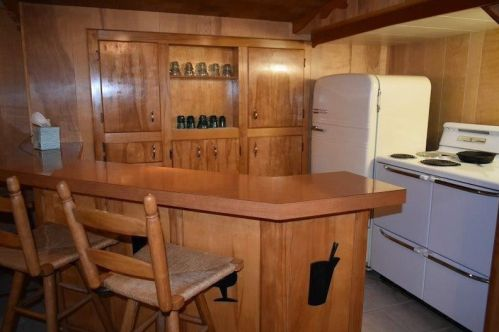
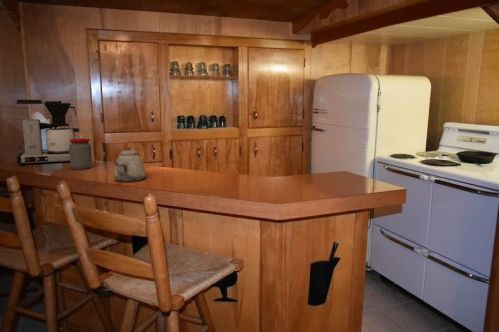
+ coffee maker [15,99,81,166]
+ teapot [113,147,147,183]
+ jar [69,138,93,170]
